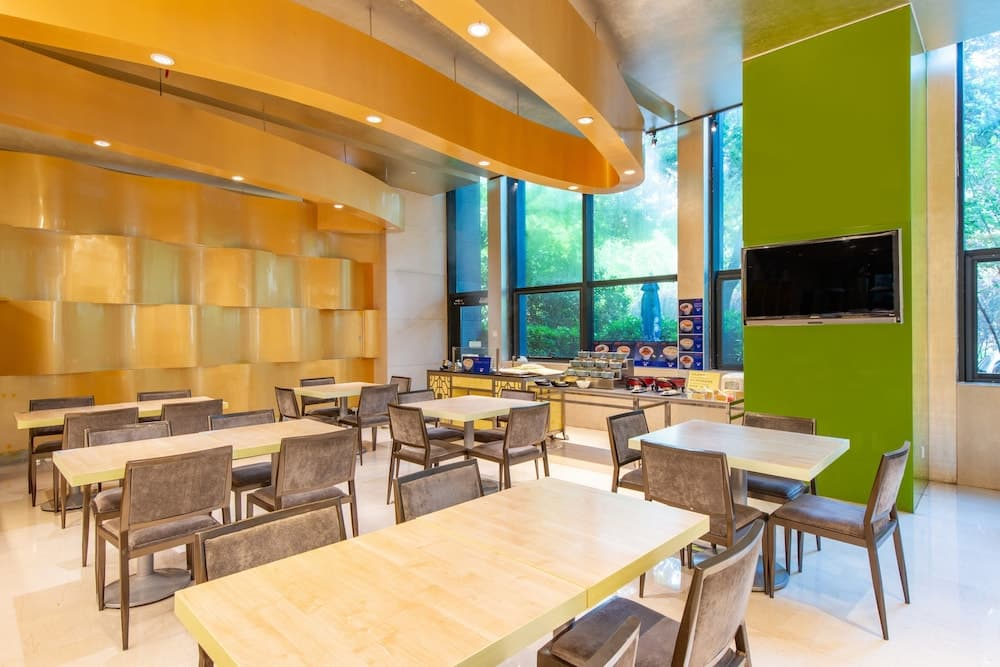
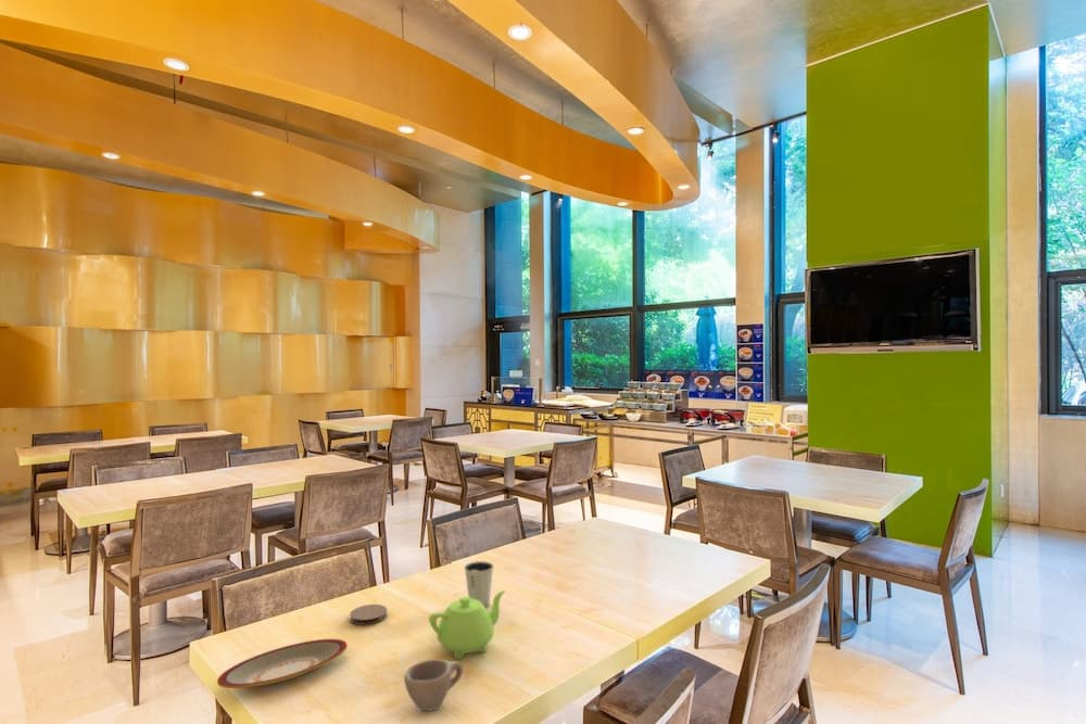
+ dixie cup [463,560,495,608]
+ teapot [428,589,506,660]
+ cup [403,658,464,712]
+ plate [216,638,349,689]
+ coaster [349,604,388,626]
